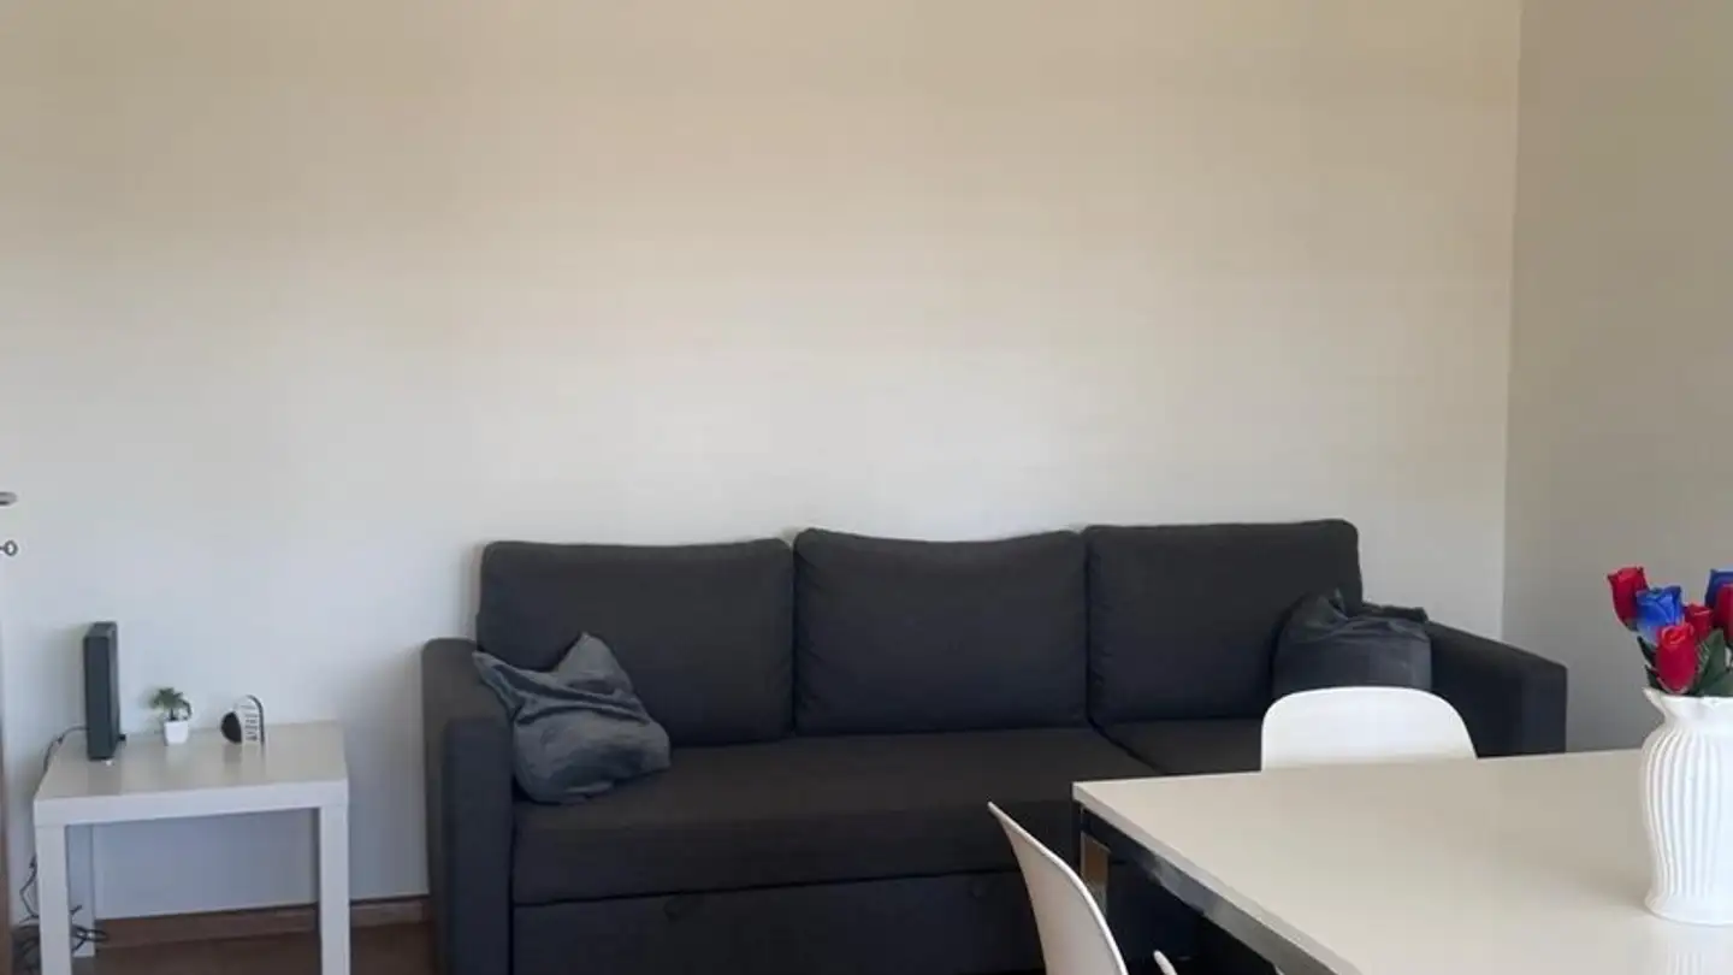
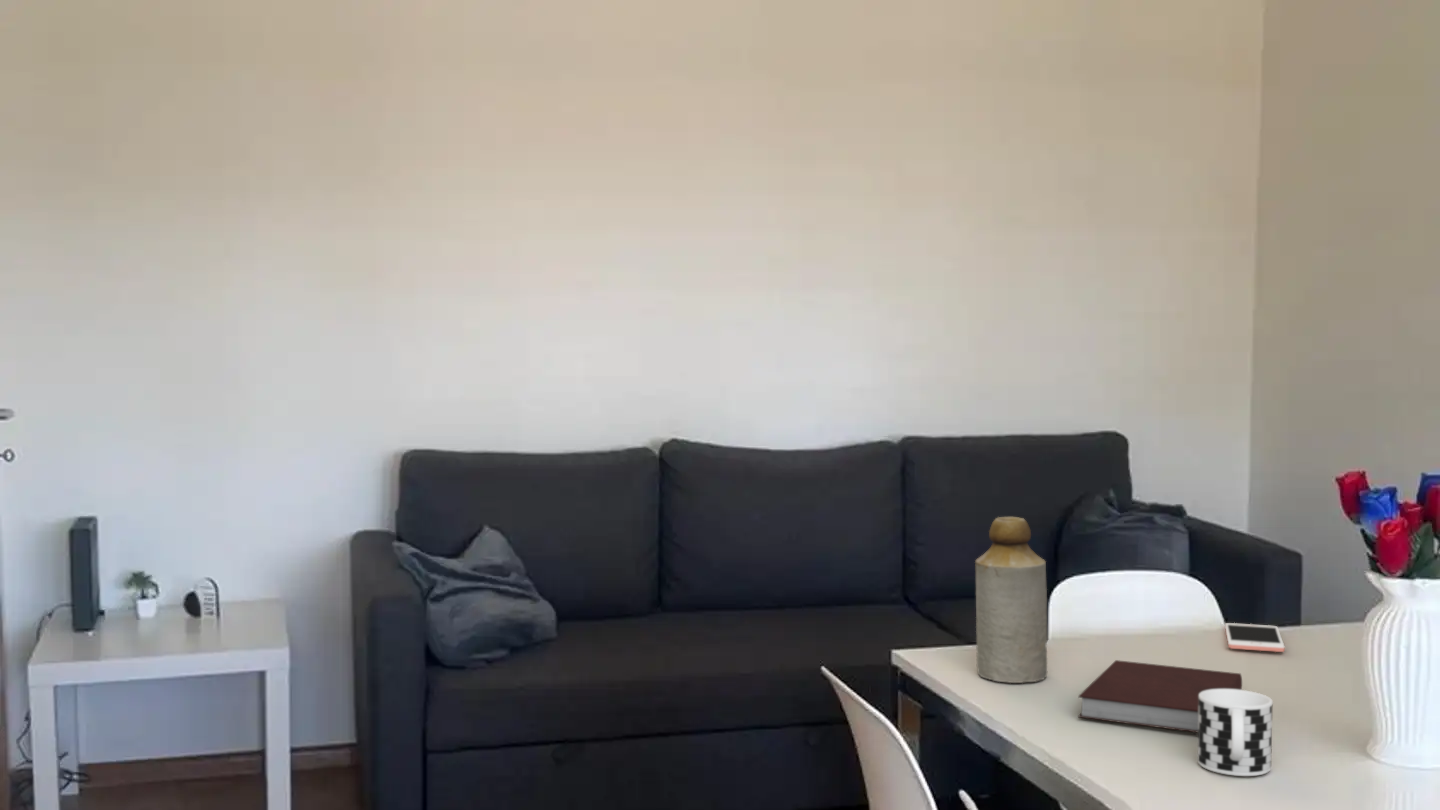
+ cell phone [1224,622,1286,653]
+ cup [1197,689,1274,777]
+ notebook [1077,659,1243,734]
+ bottle [974,516,1048,684]
